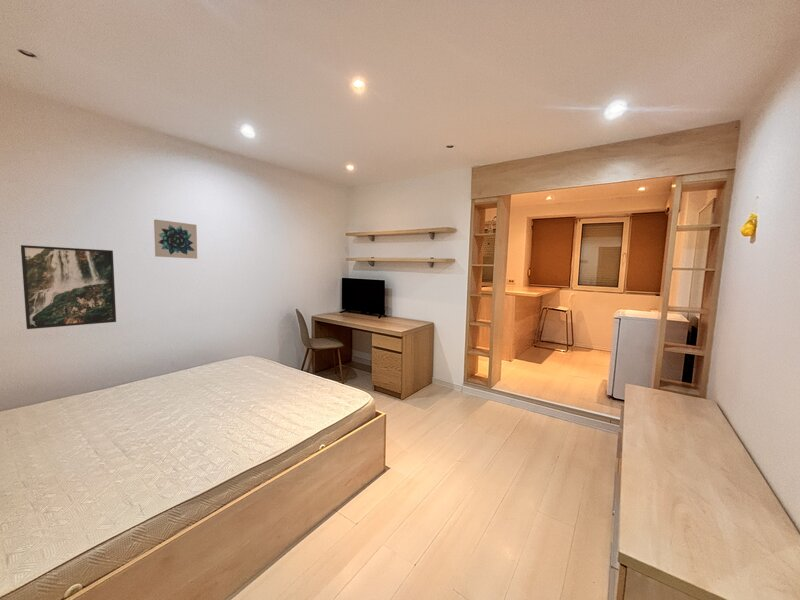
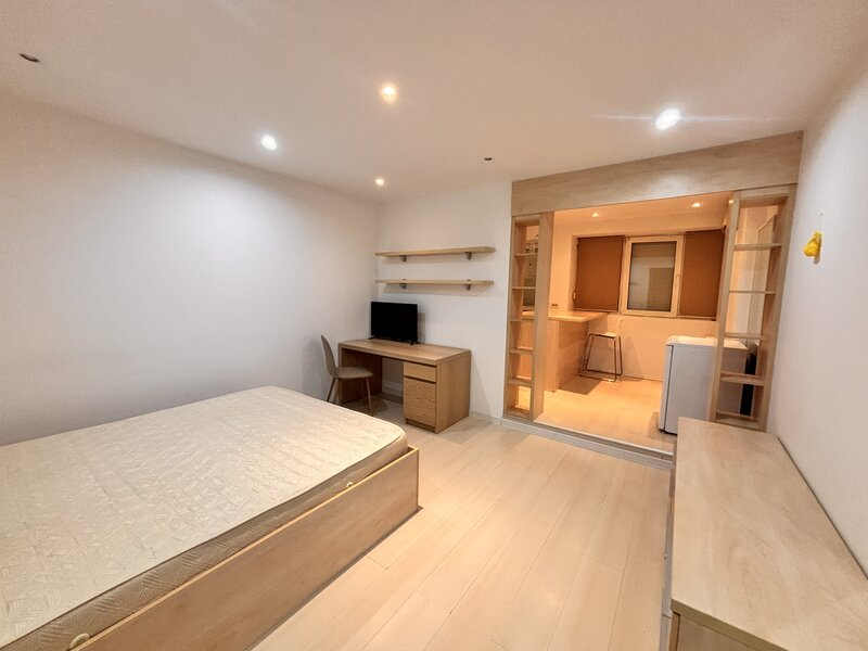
- wall art [153,218,198,260]
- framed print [20,244,117,330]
